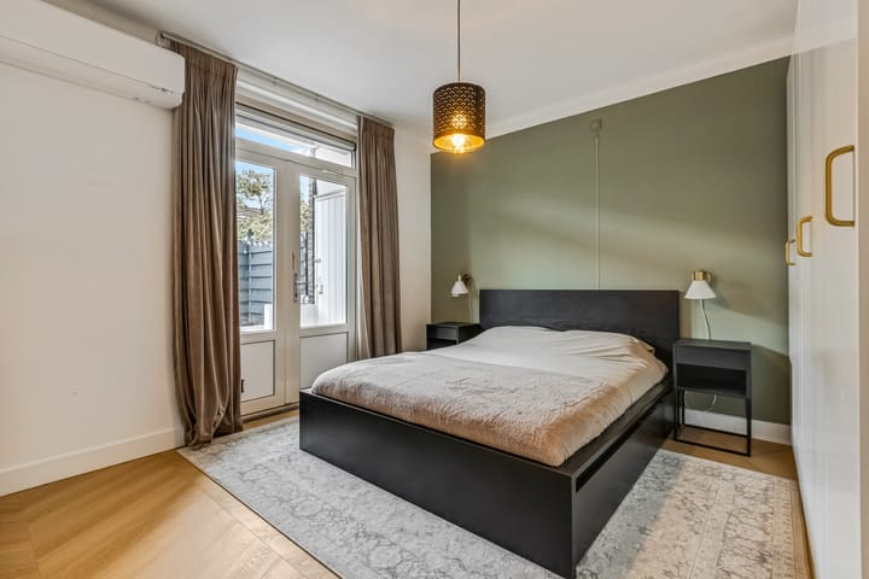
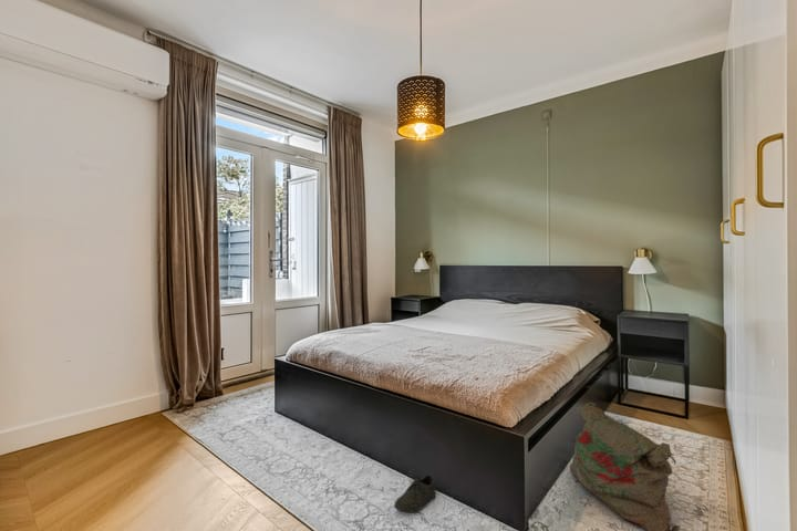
+ bag [568,402,681,531]
+ shoe [393,468,437,514]
